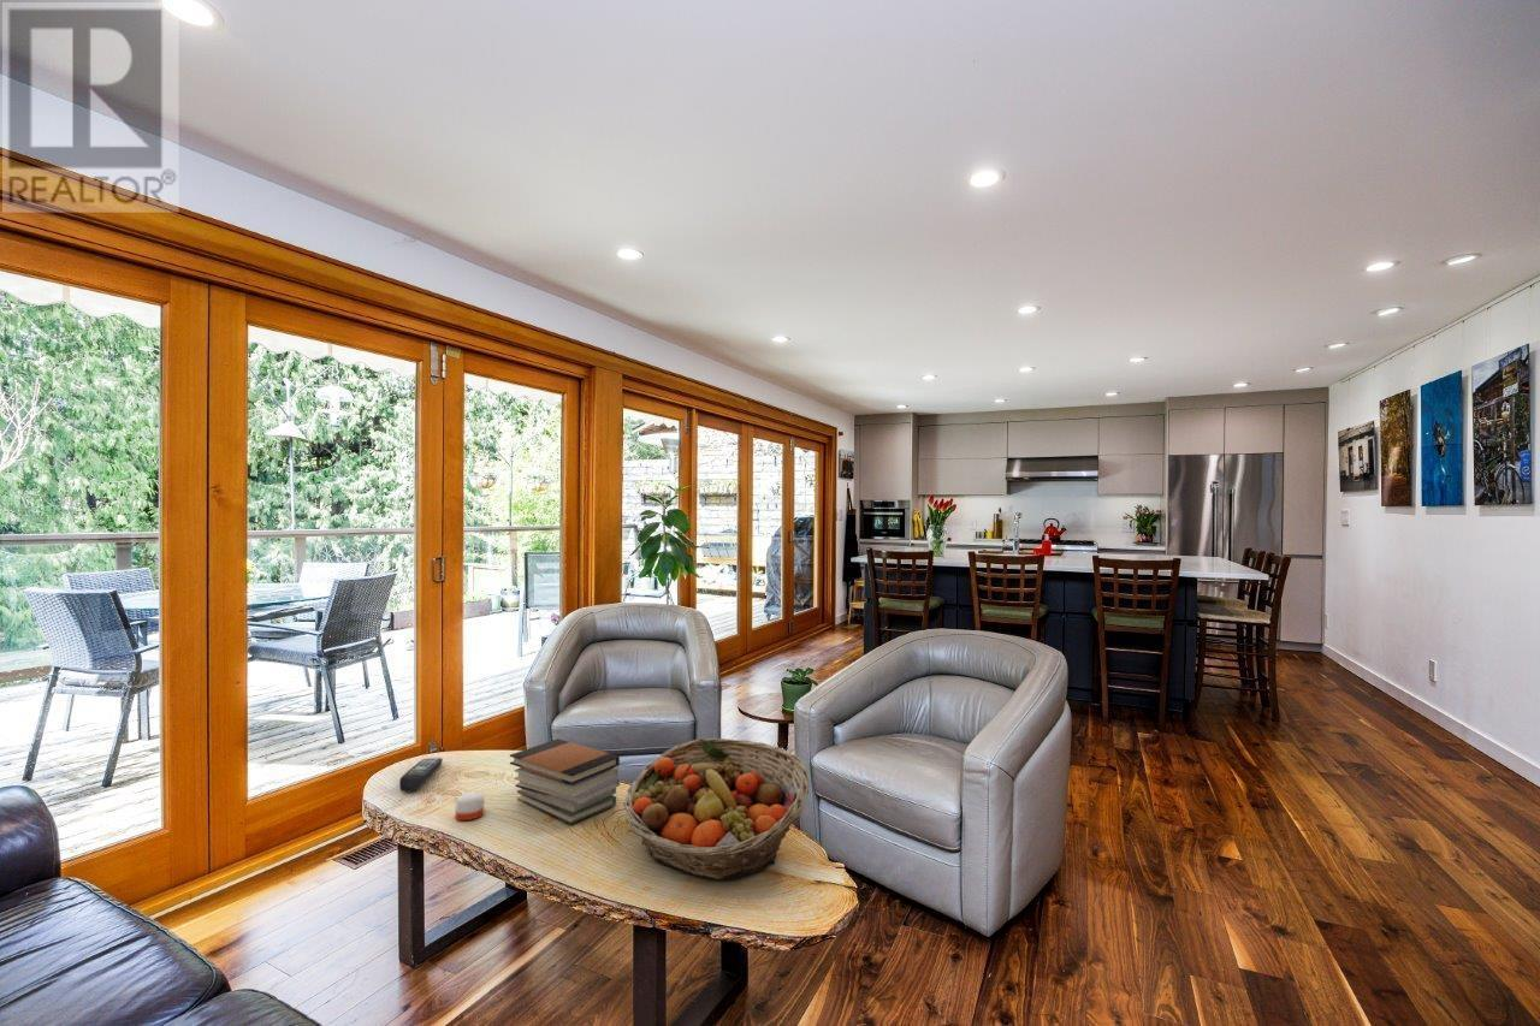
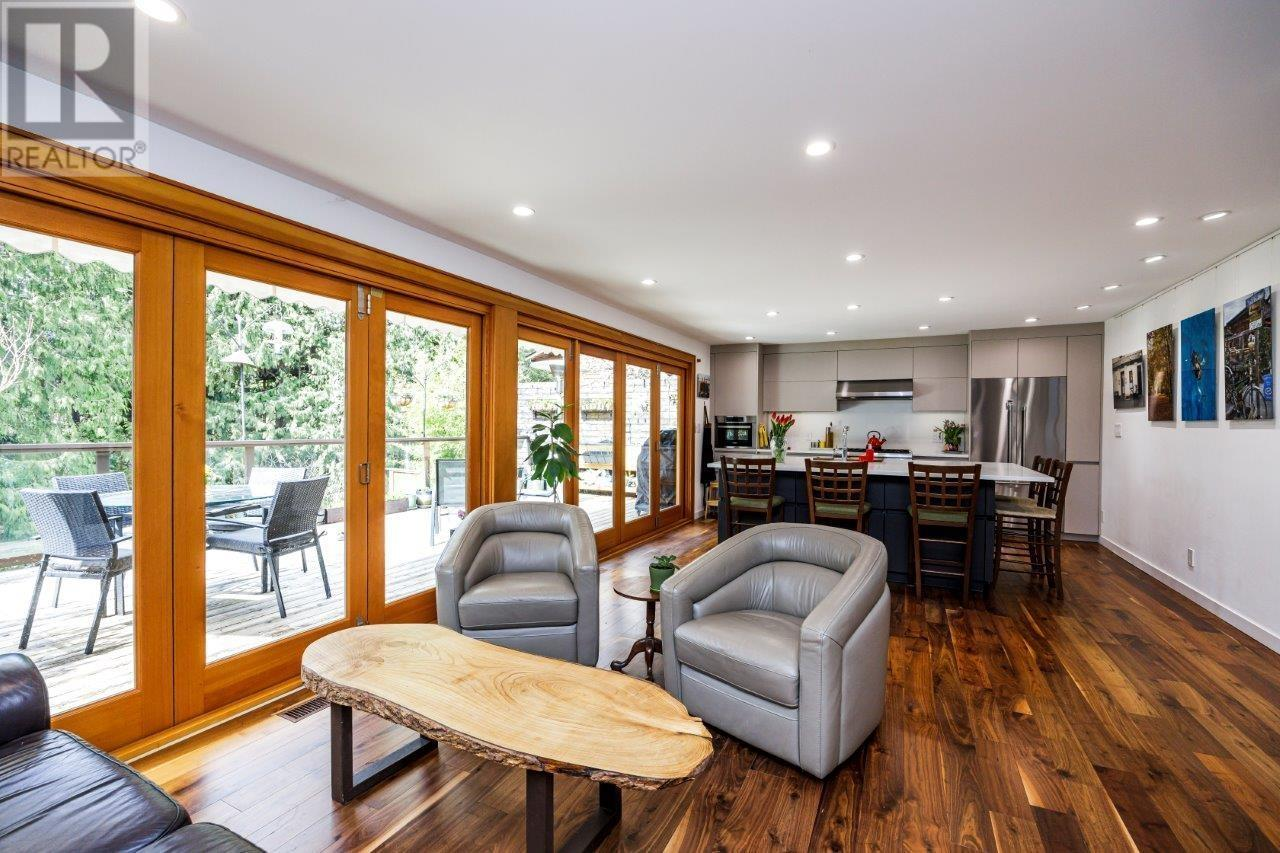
- candle [455,791,485,822]
- remote control [398,757,444,793]
- fruit basket [623,737,811,880]
- book stack [509,737,621,825]
